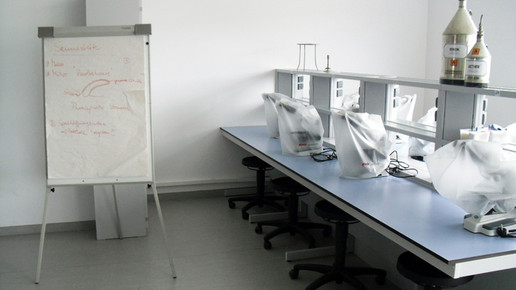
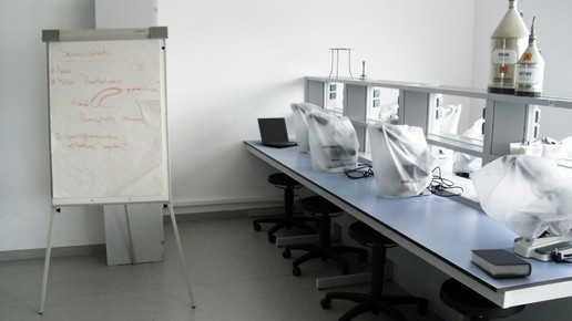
+ book [469,248,533,279]
+ laptop [256,116,299,147]
